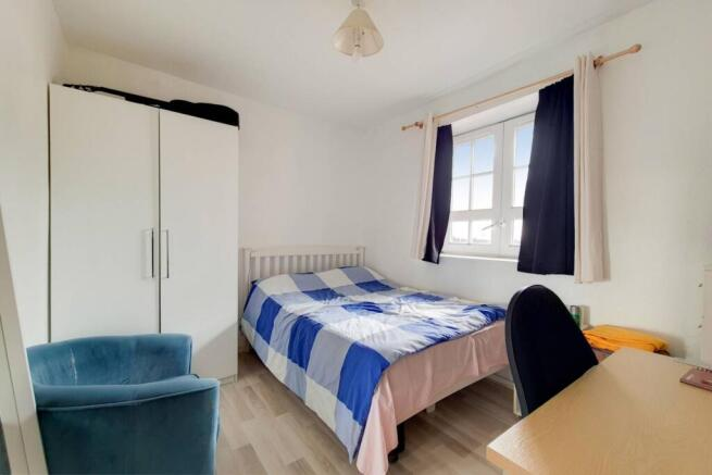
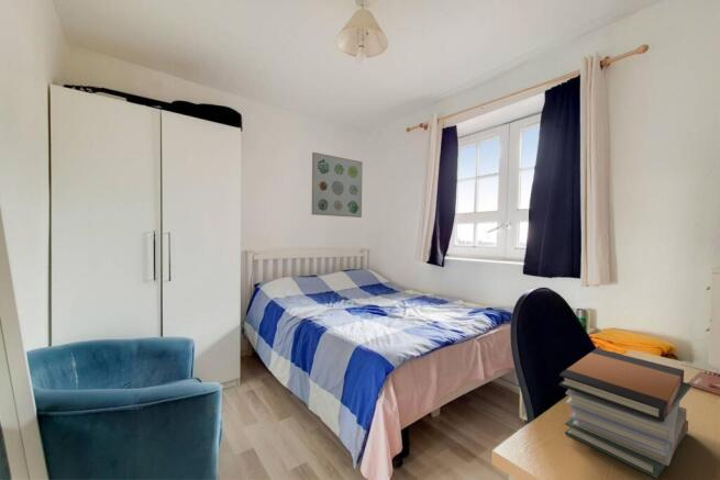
+ wall art [311,152,364,219]
+ book stack [558,347,693,480]
